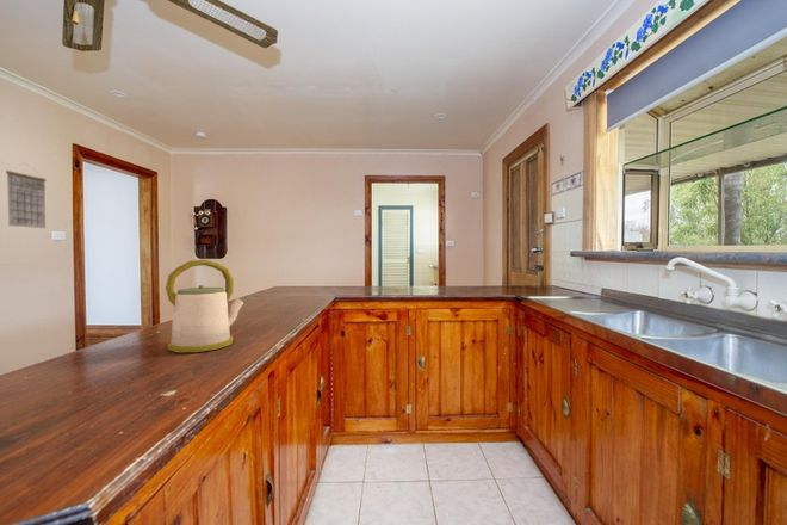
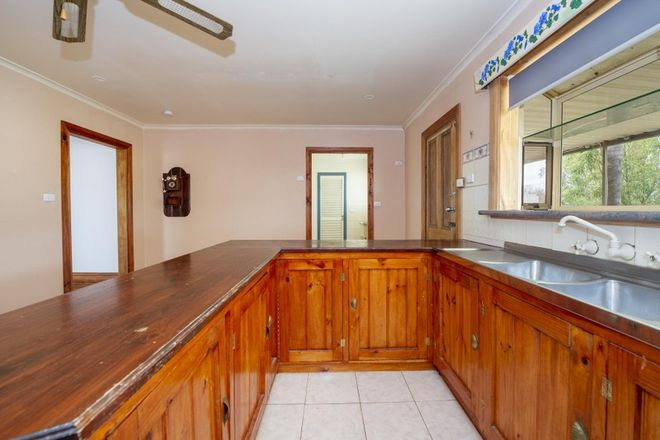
- kettle [165,259,244,353]
- calendar [5,161,48,229]
